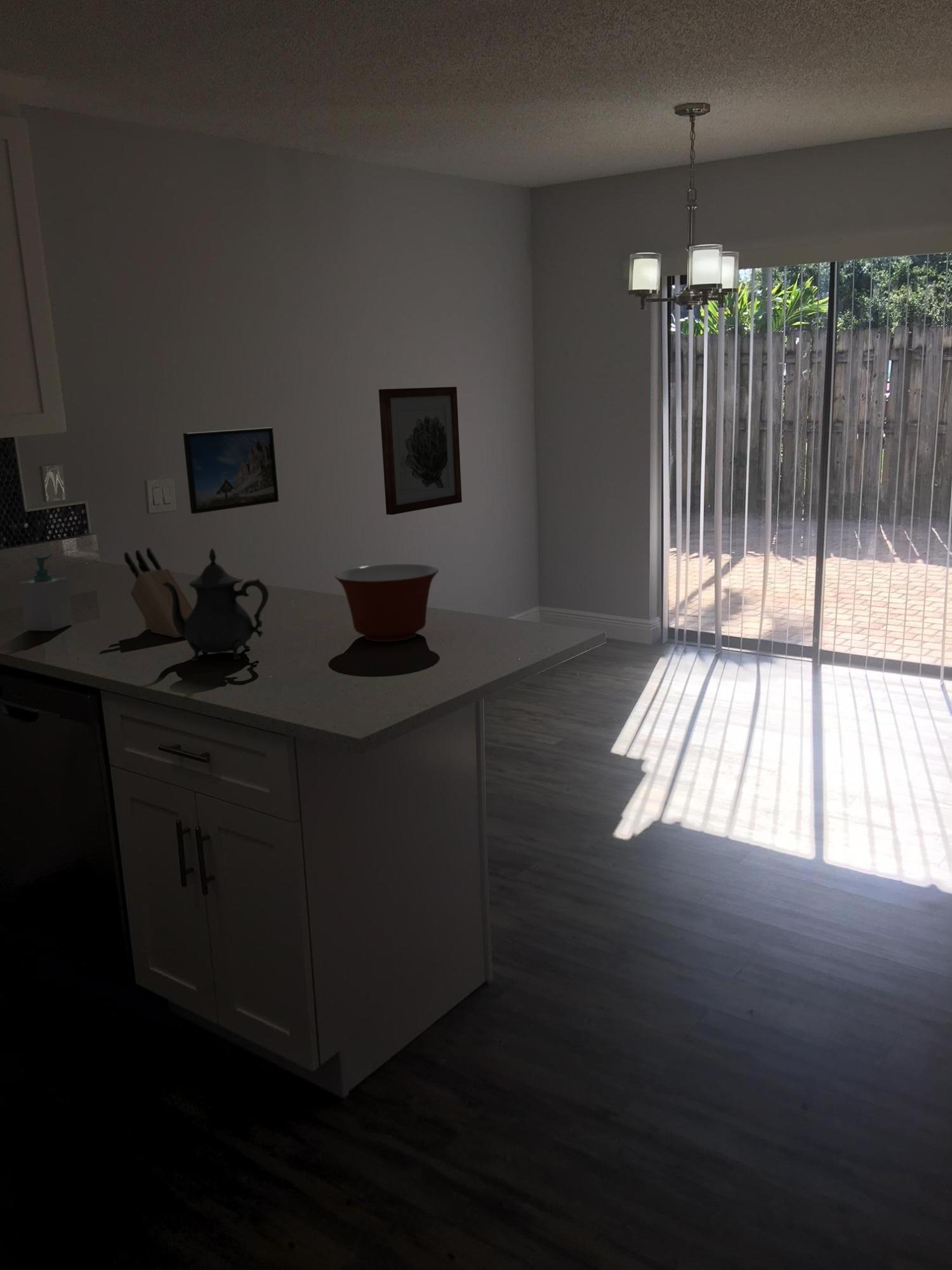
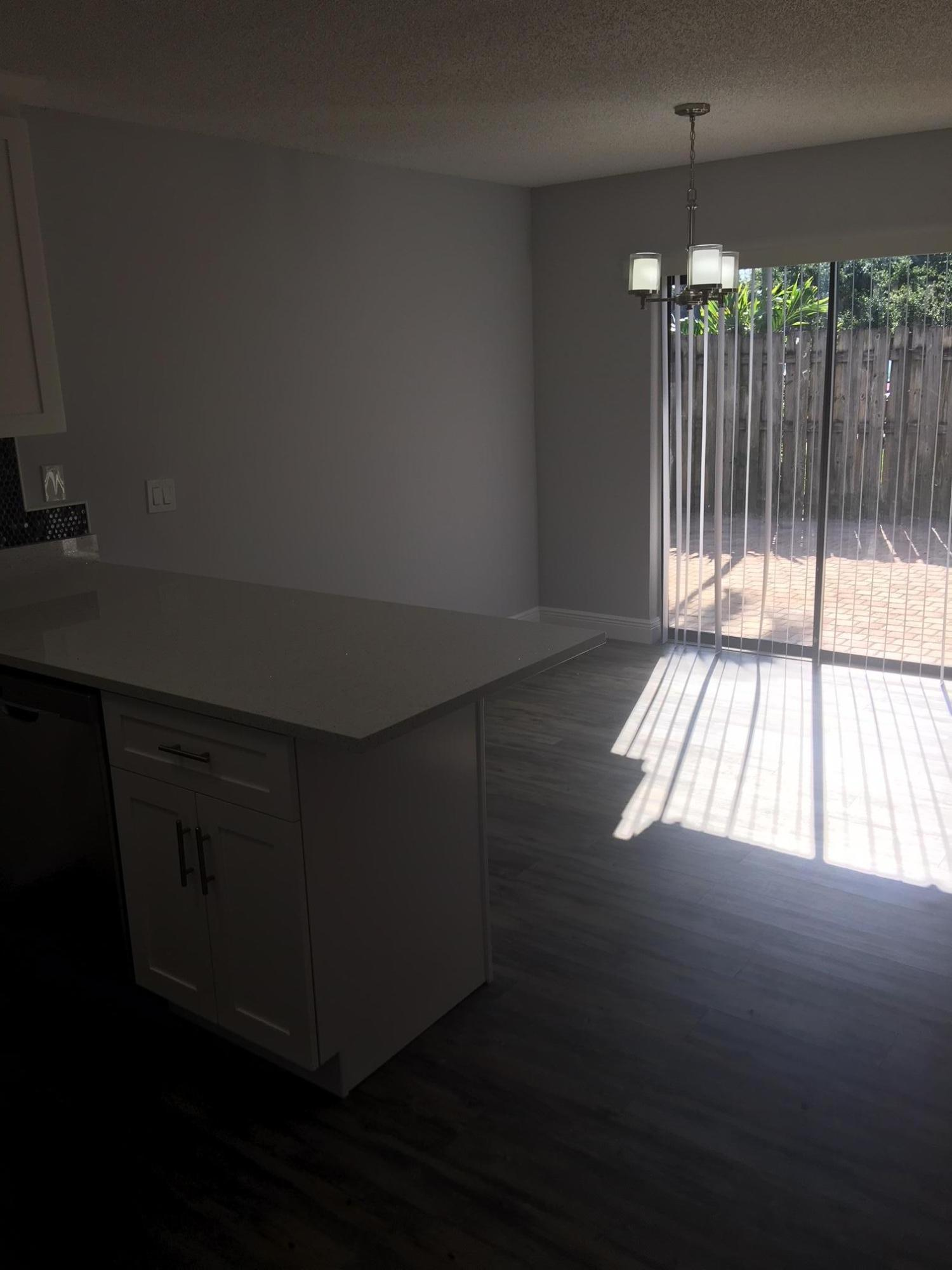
- mixing bowl [334,563,439,643]
- wall art [378,386,463,516]
- teapot [162,547,269,662]
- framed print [183,427,279,514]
- knife block [124,547,194,638]
- soap bottle [18,554,74,632]
